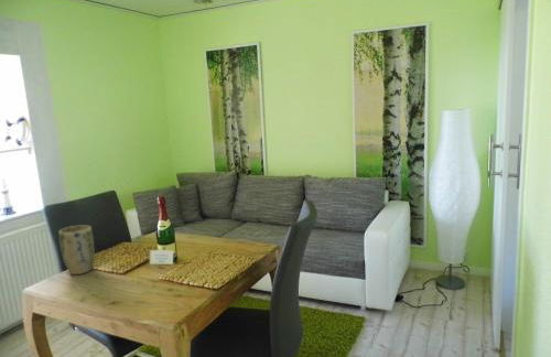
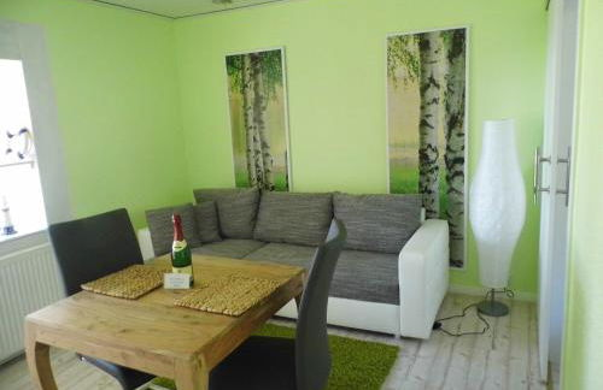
- plant pot [57,224,96,275]
